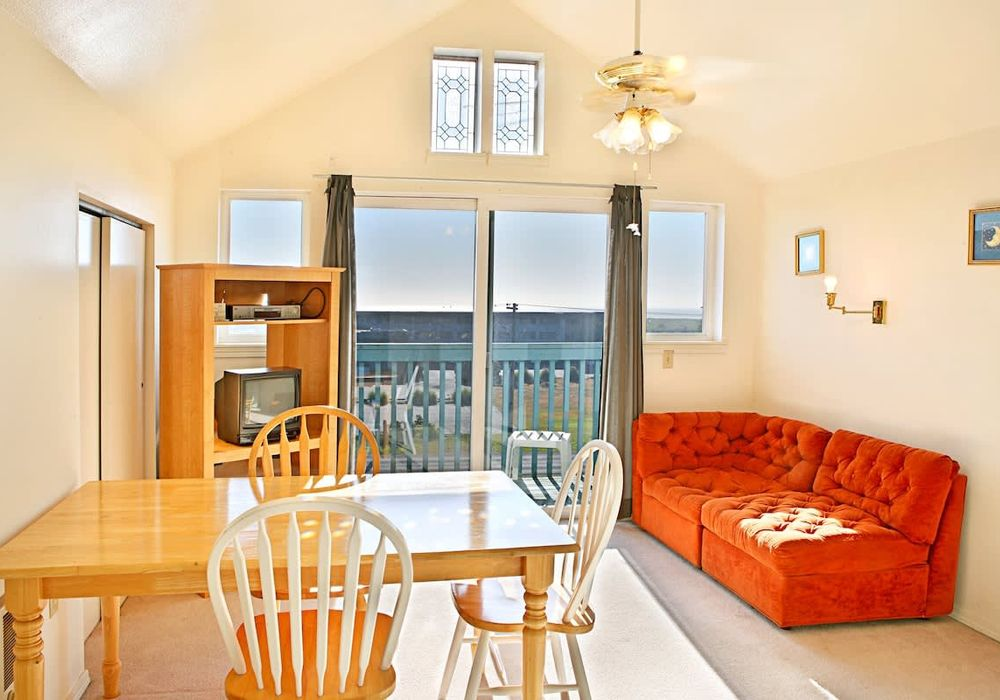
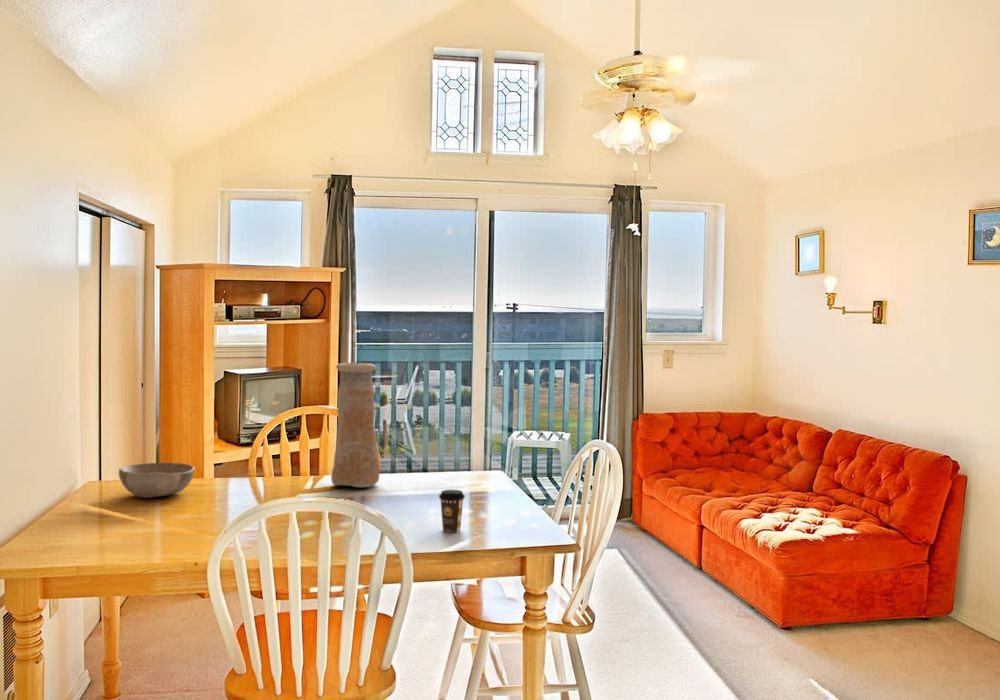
+ bowl [118,462,196,499]
+ coffee cup [438,489,466,534]
+ vase [330,362,380,488]
